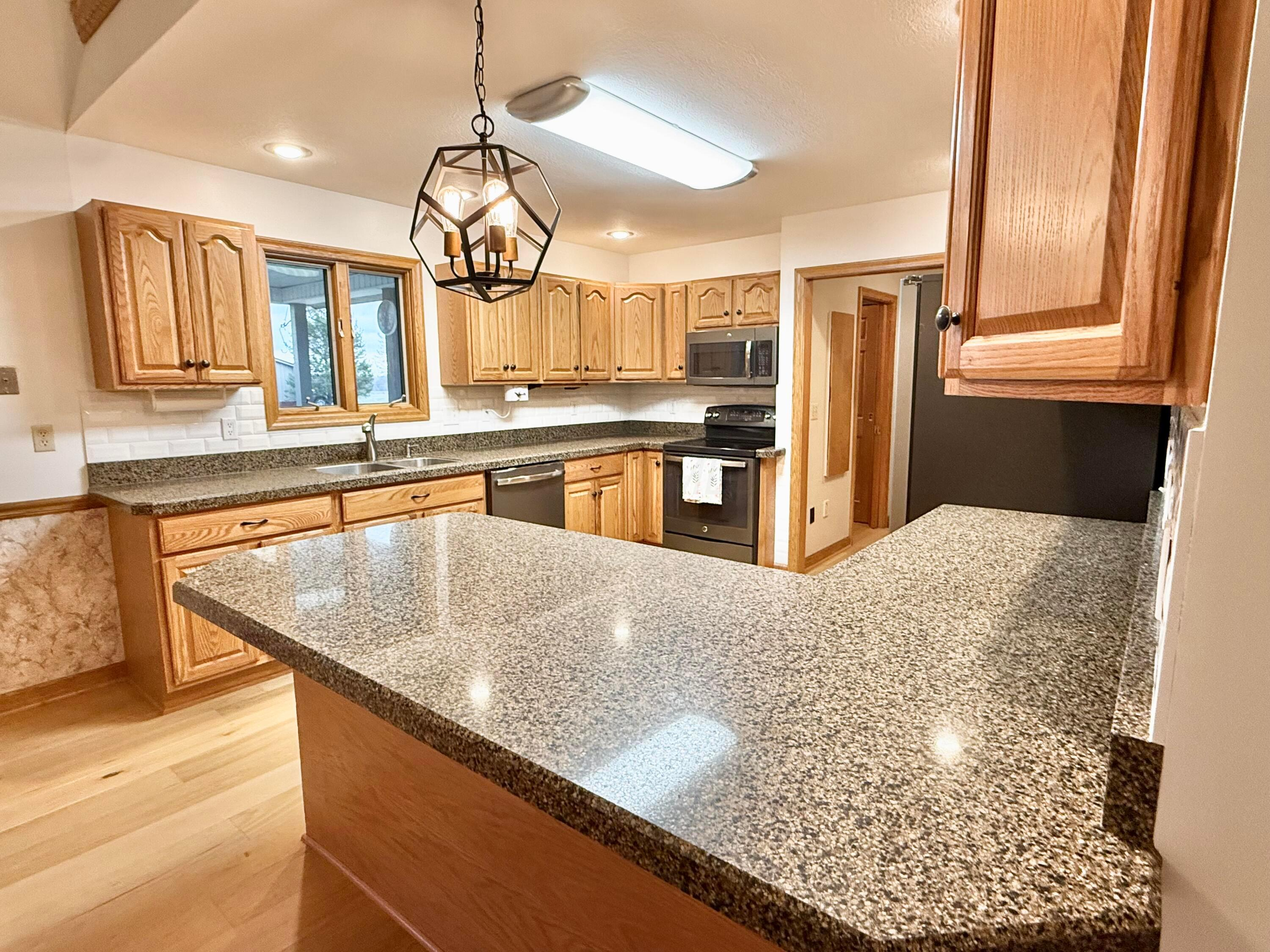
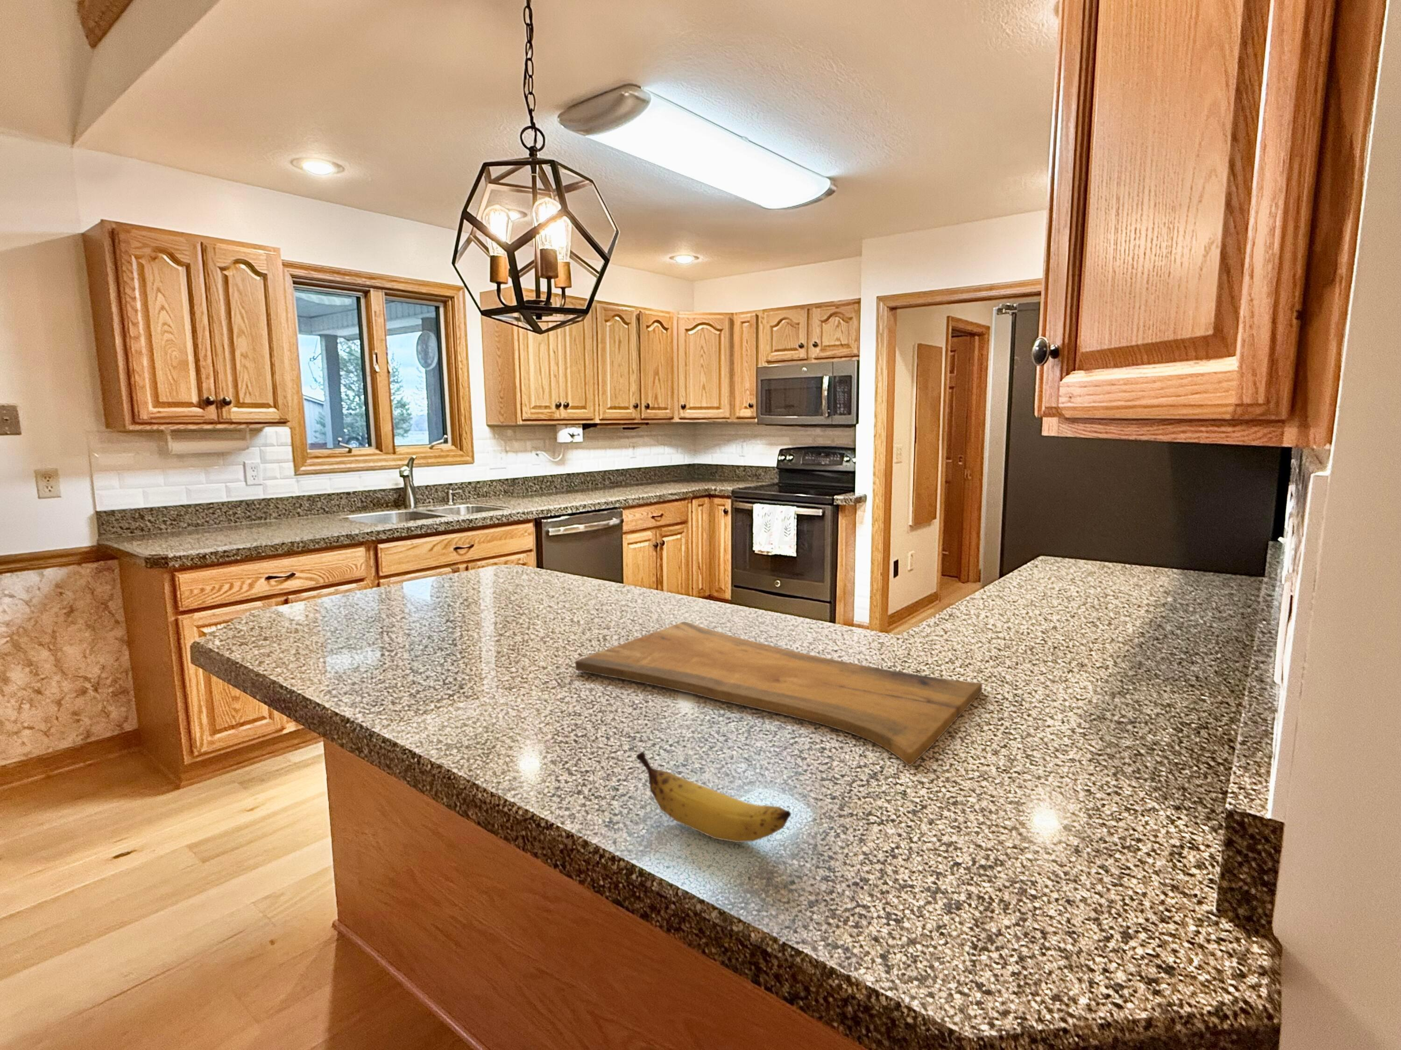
+ banana [635,751,792,843]
+ cutting board [575,621,983,767]
